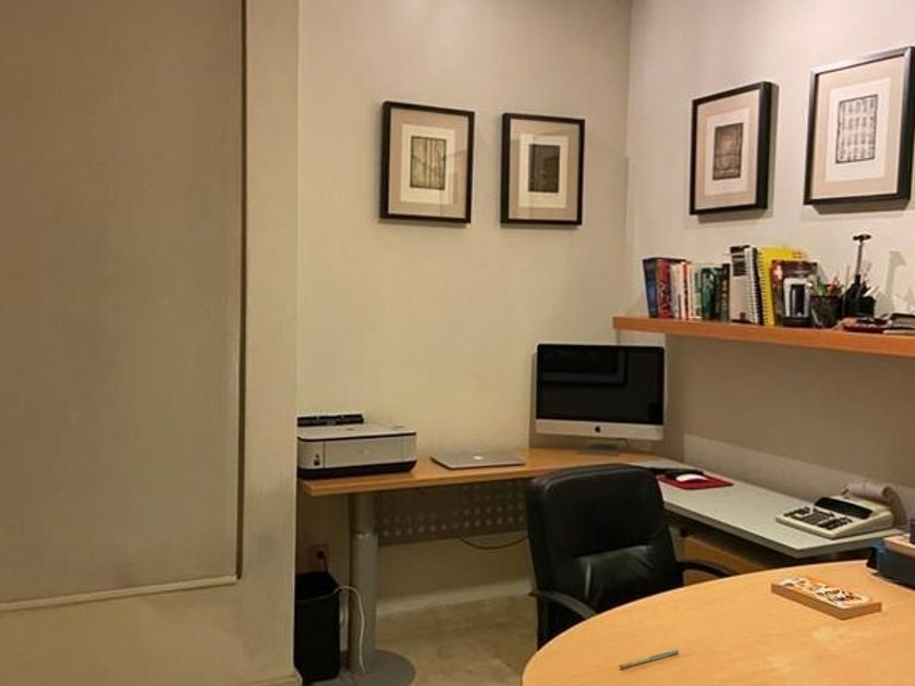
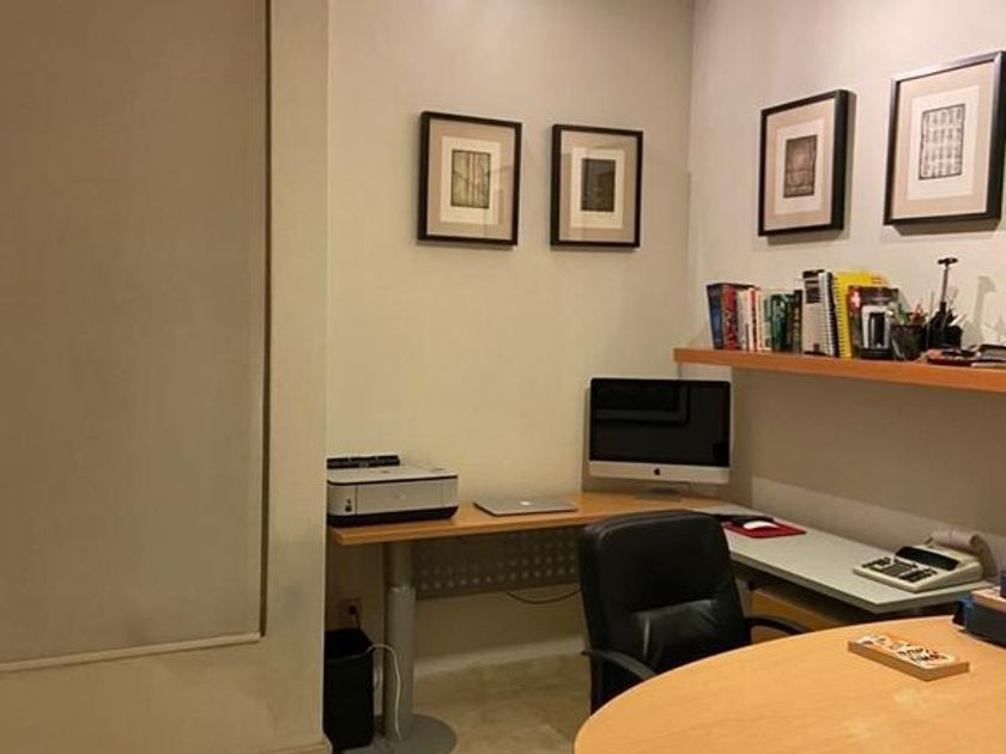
- pen [619,649,680,670]
